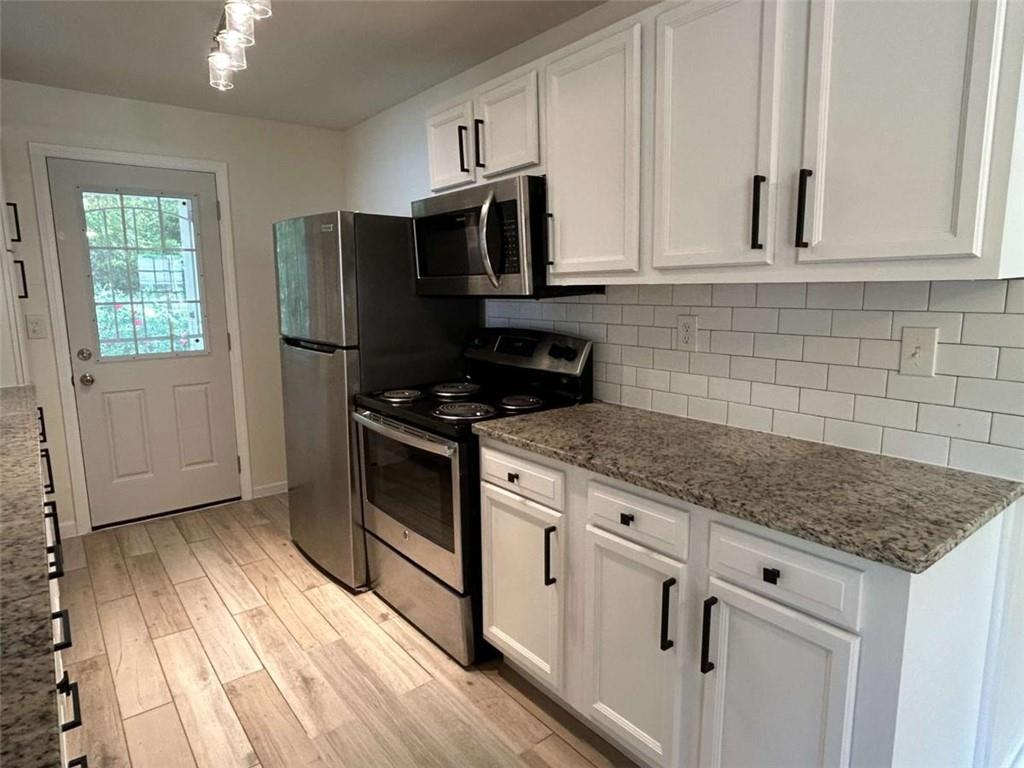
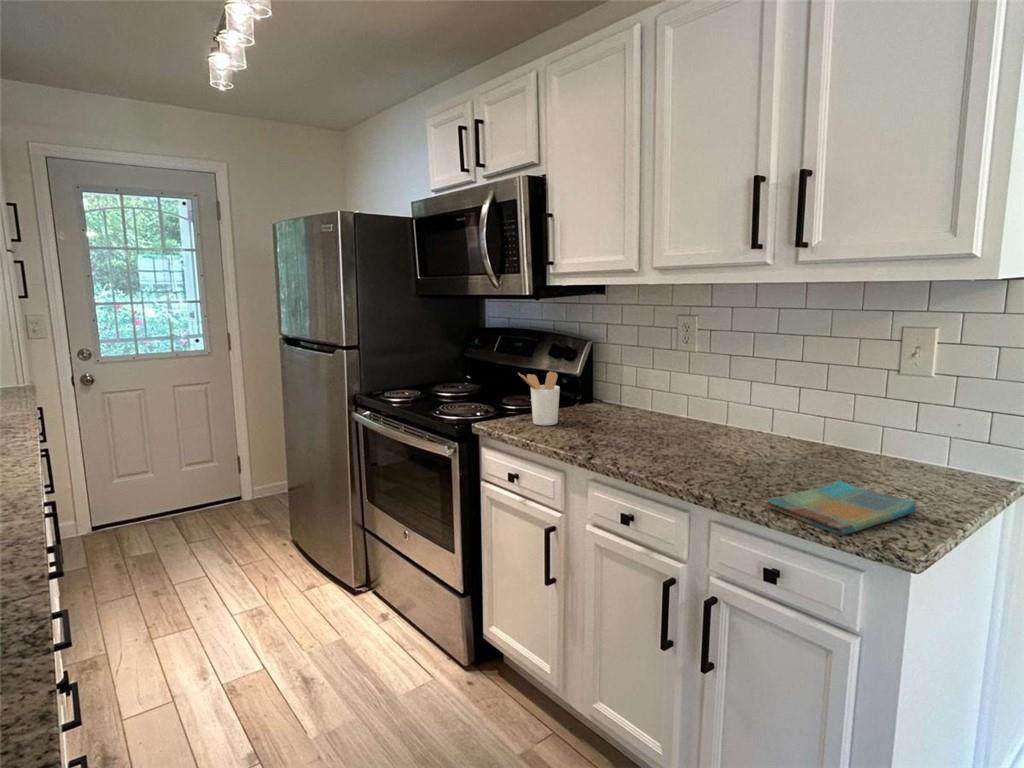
+ dish towel [766,479,918,537]
+ utensil holder [517,371,561,426]
